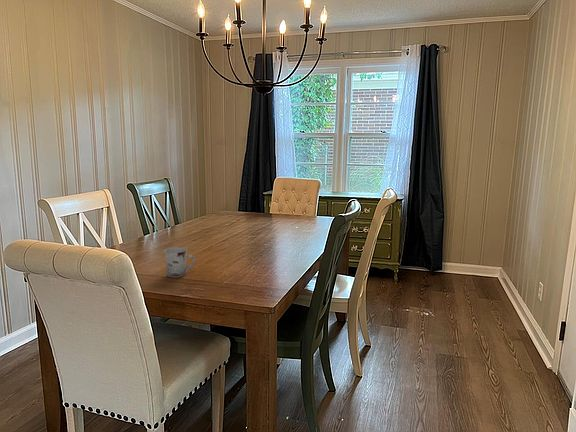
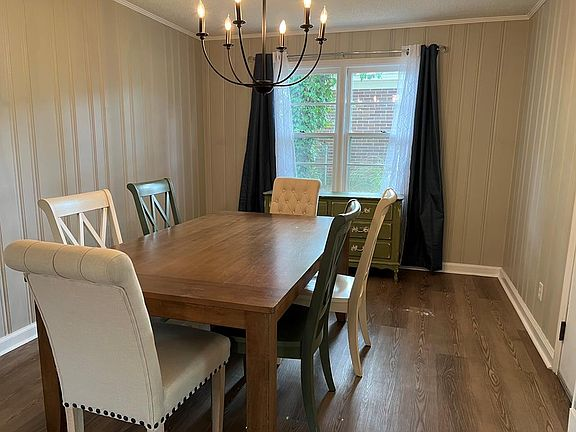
- cup [163,247,196,279]
